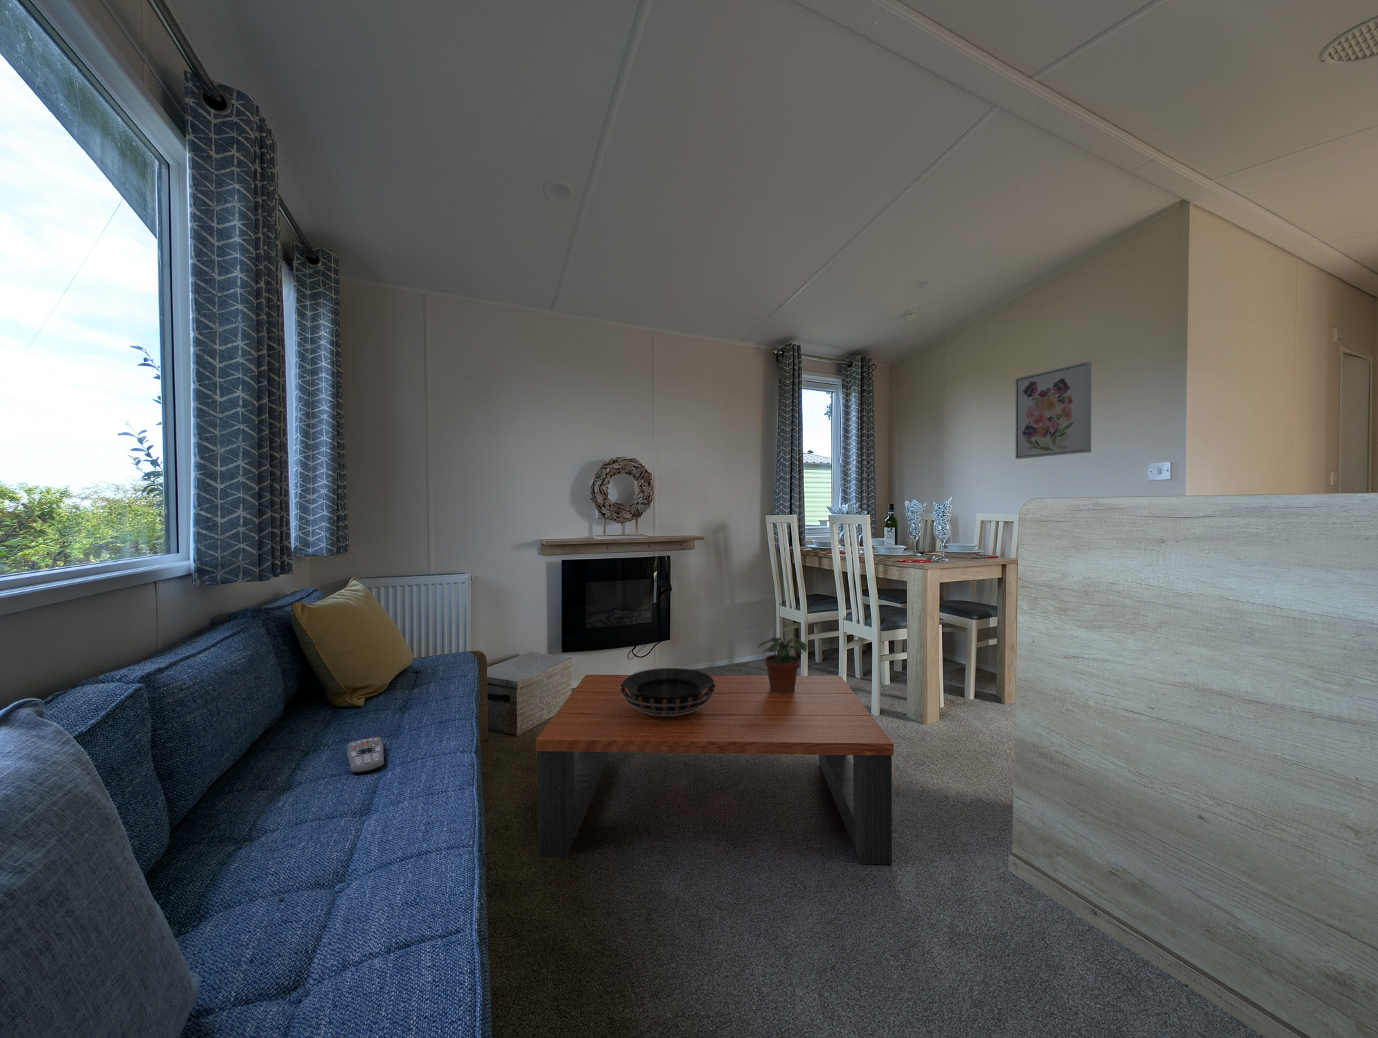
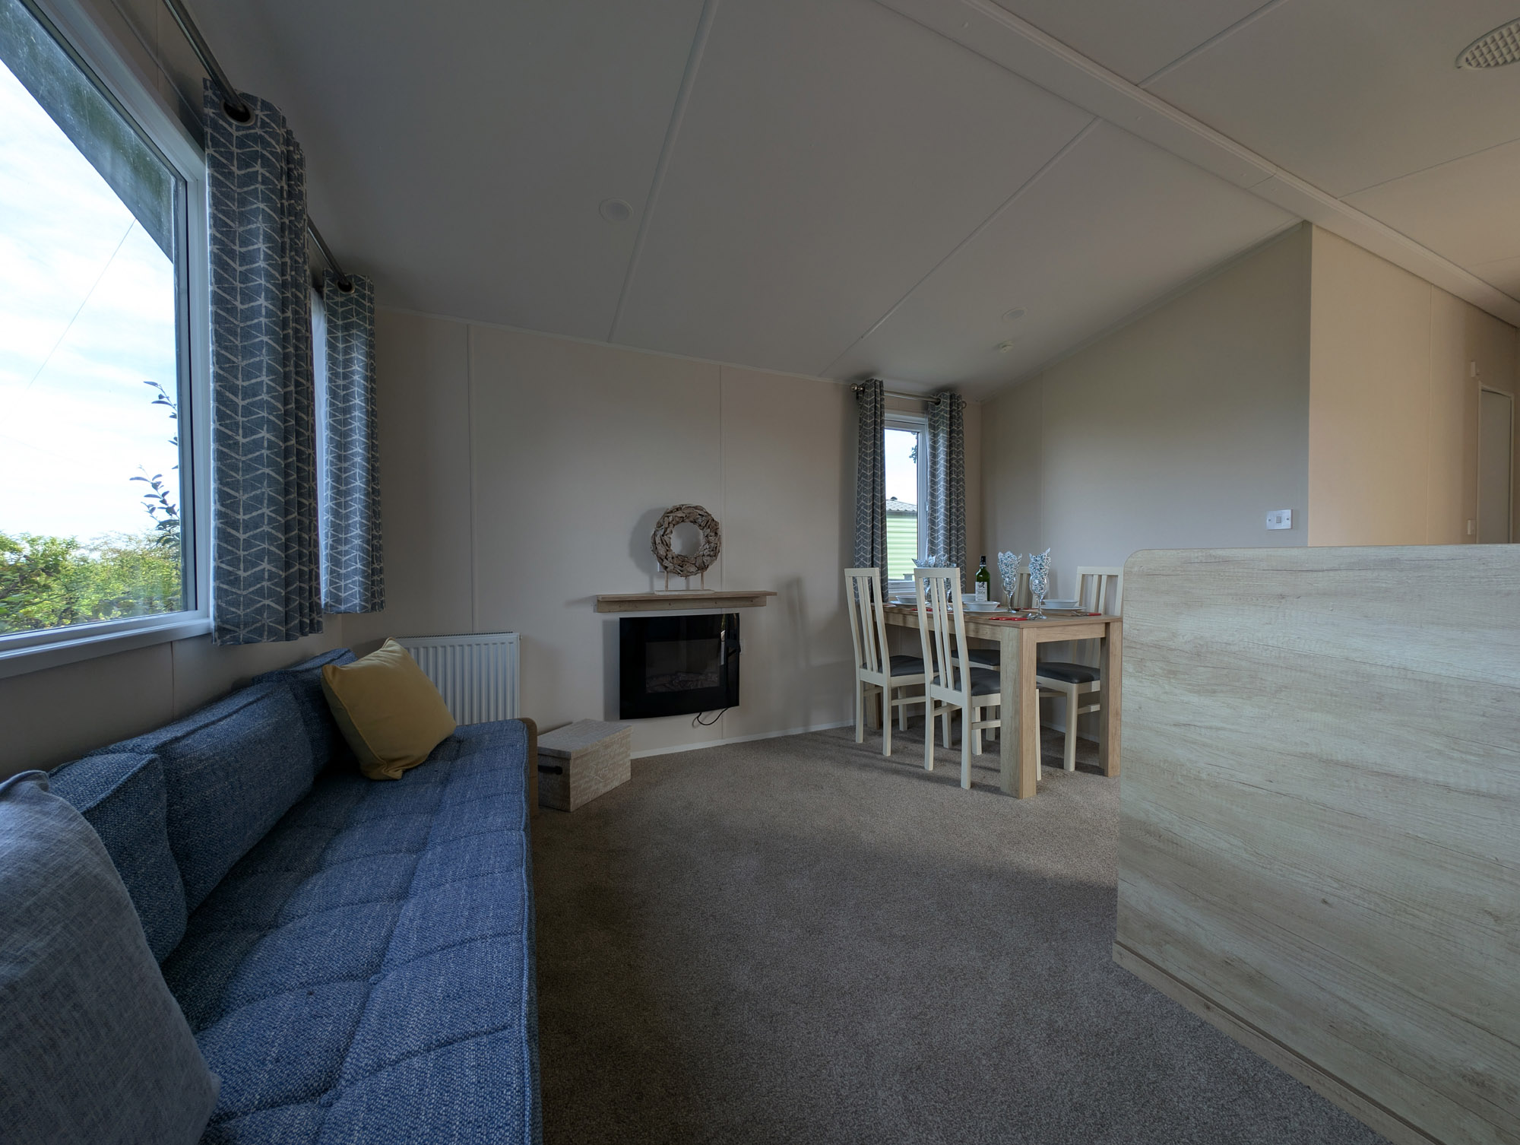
- remote control [347,736,385,774]
- decorative bowl [620,667,716,715]
- coffee table [535,674,894,866]
- potted plant [757,637,808,695]
- wall art [1015,361,1092,460]
